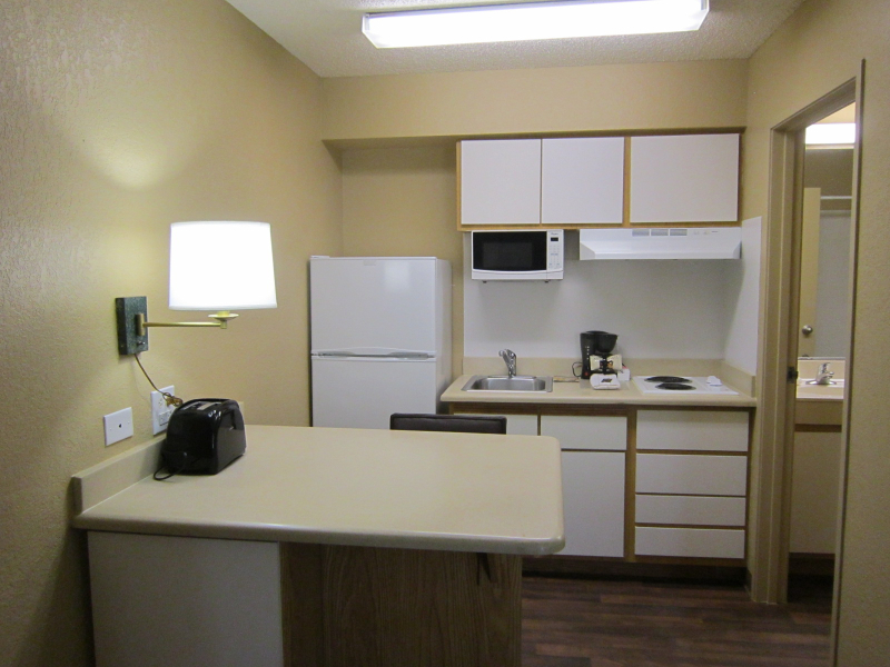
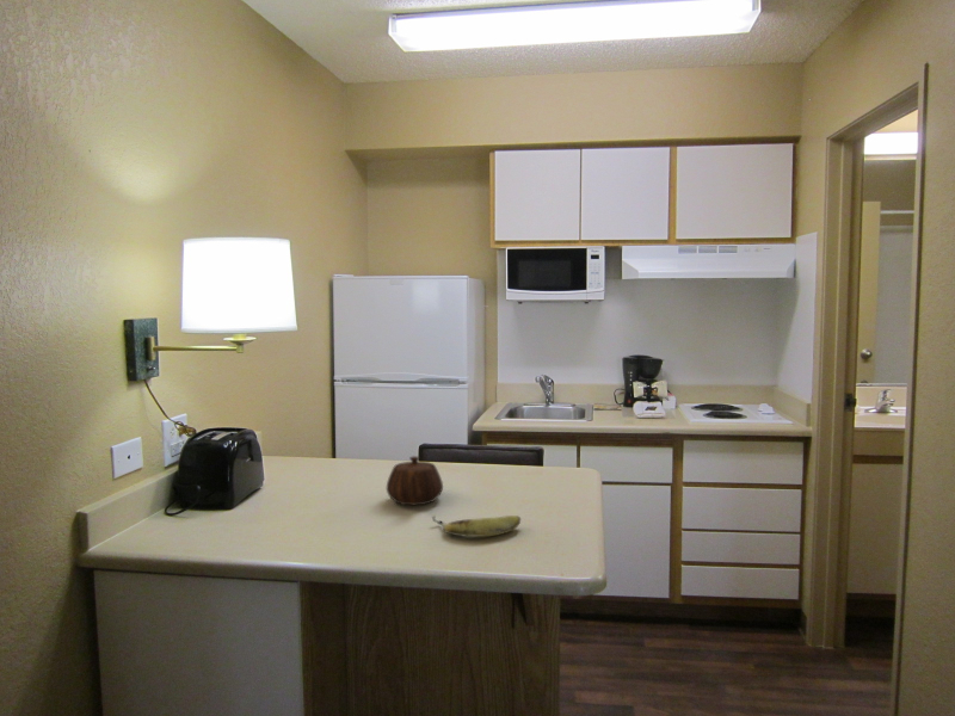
+ fruit [431,514,522,538]
+ teapot [386,455,444,506]
